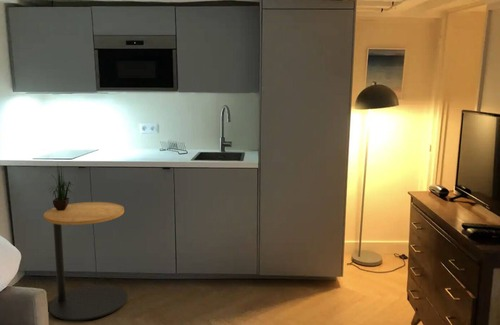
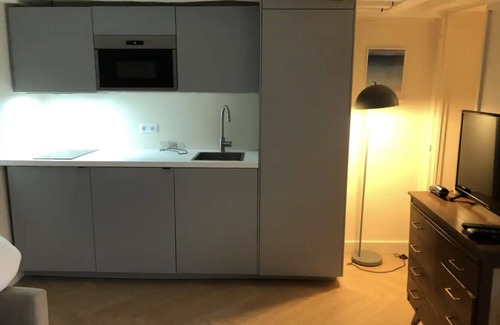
- potted plant [49,164,74,211]
- side table [43,201,128,321]
